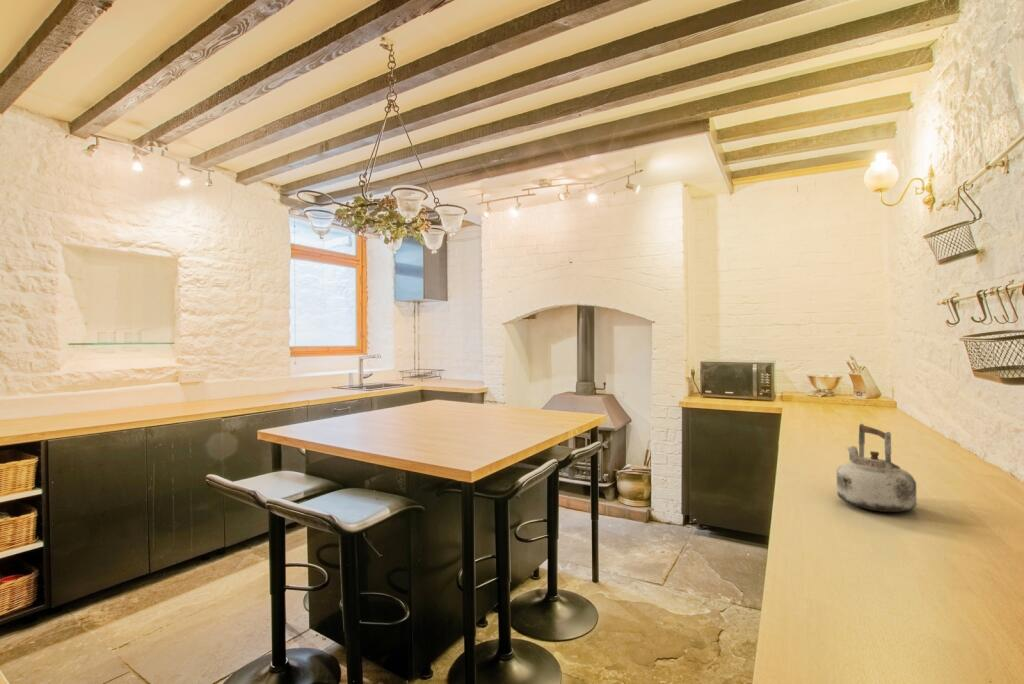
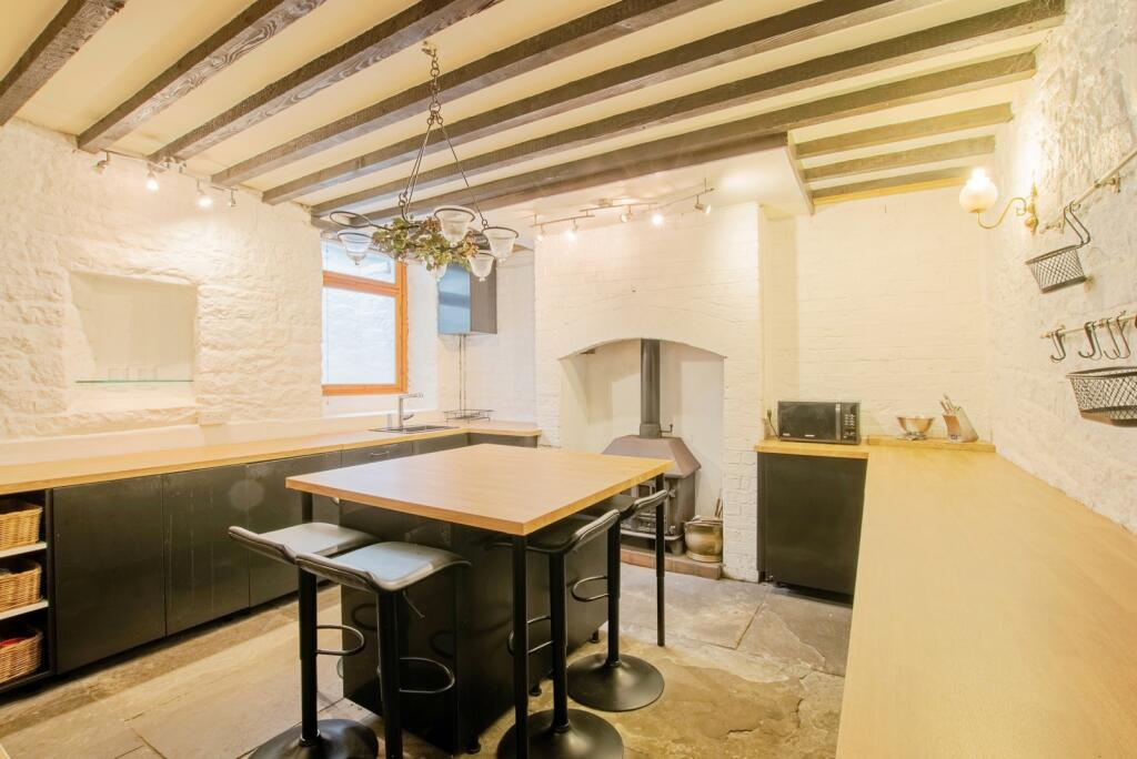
- kettle [836,423,917,513]
